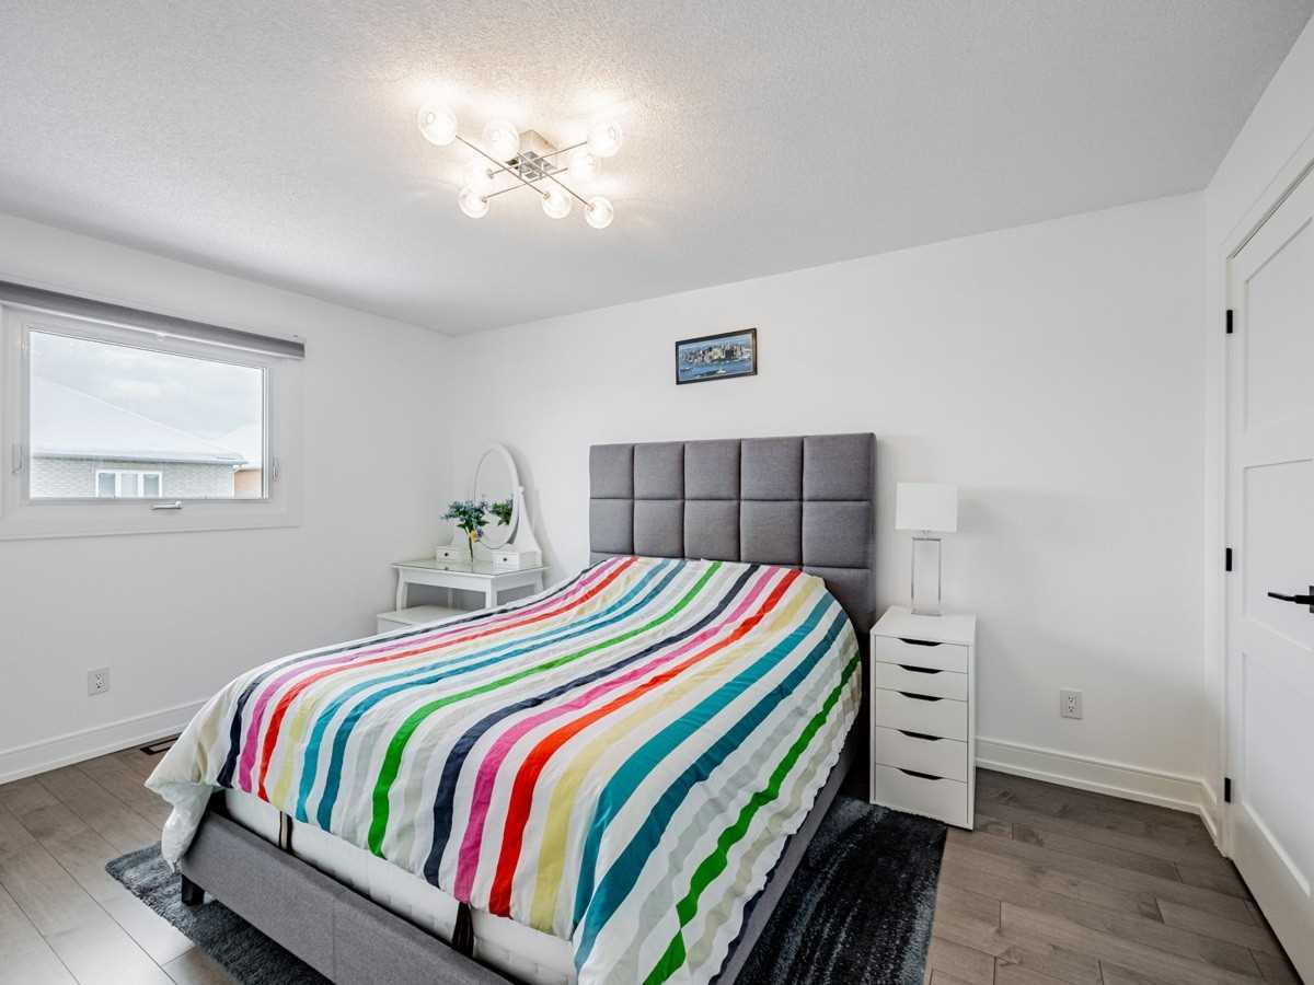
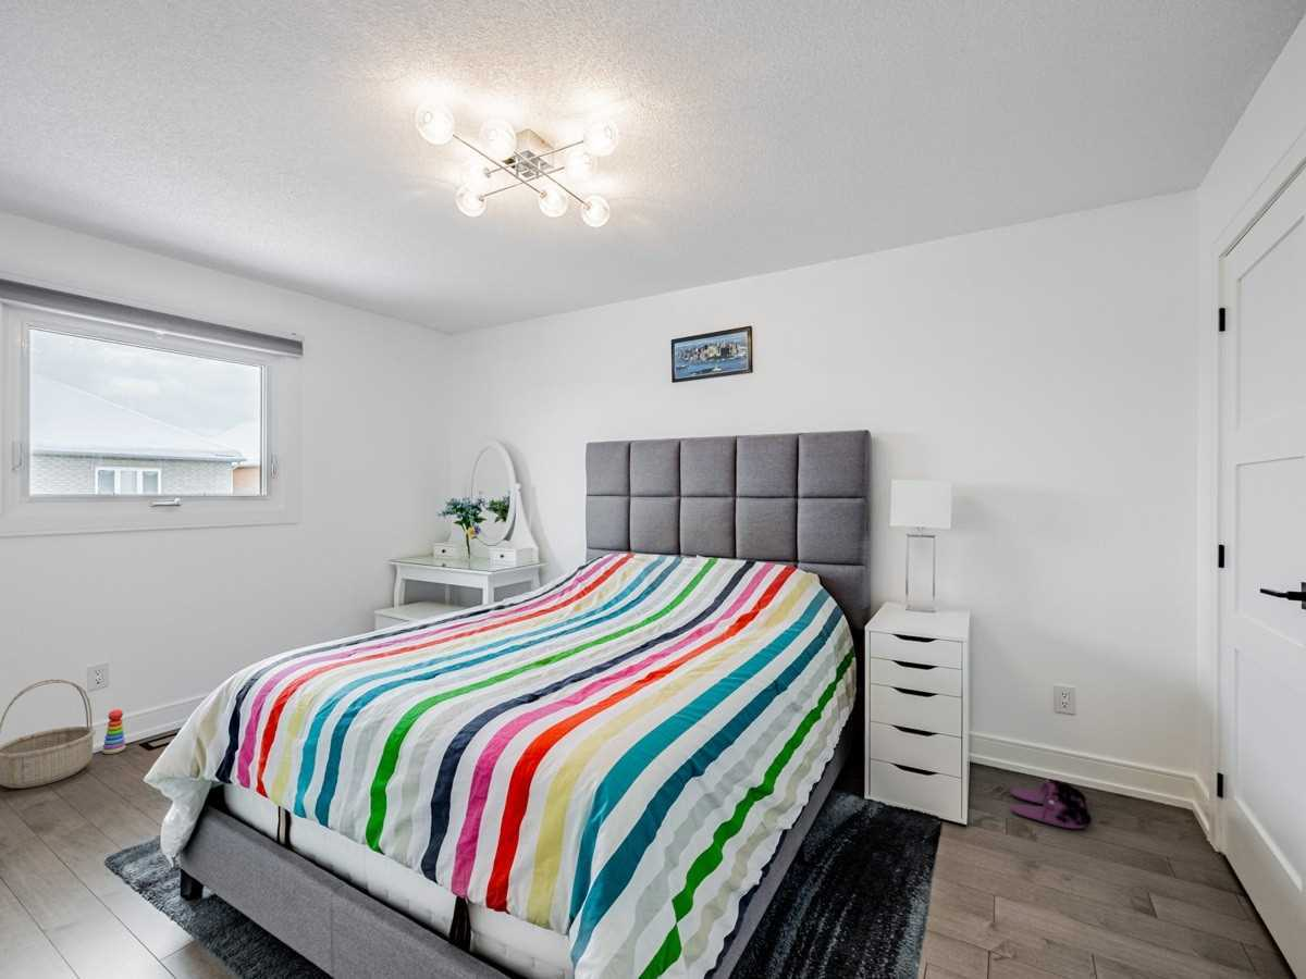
+ slippers [1010,778,1093,830]
+ stacking toy [101,708,126,755]
+ basket [0,679,97,790]
